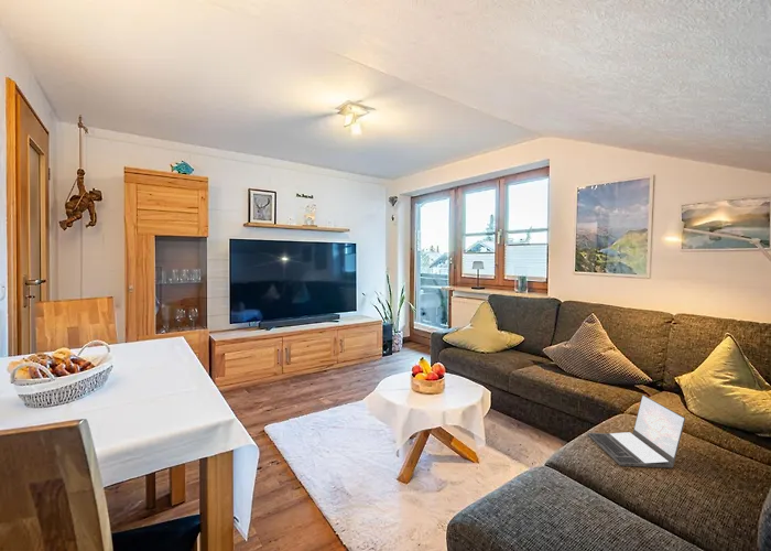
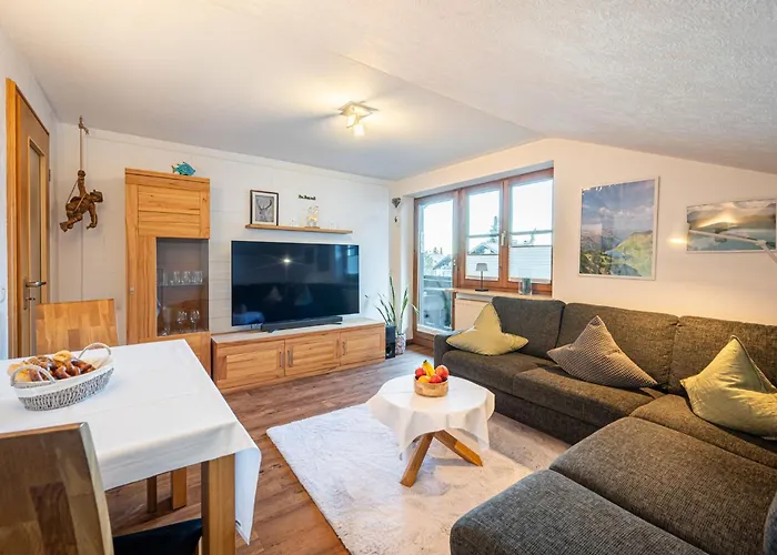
- laptop [587,393,686,468]
